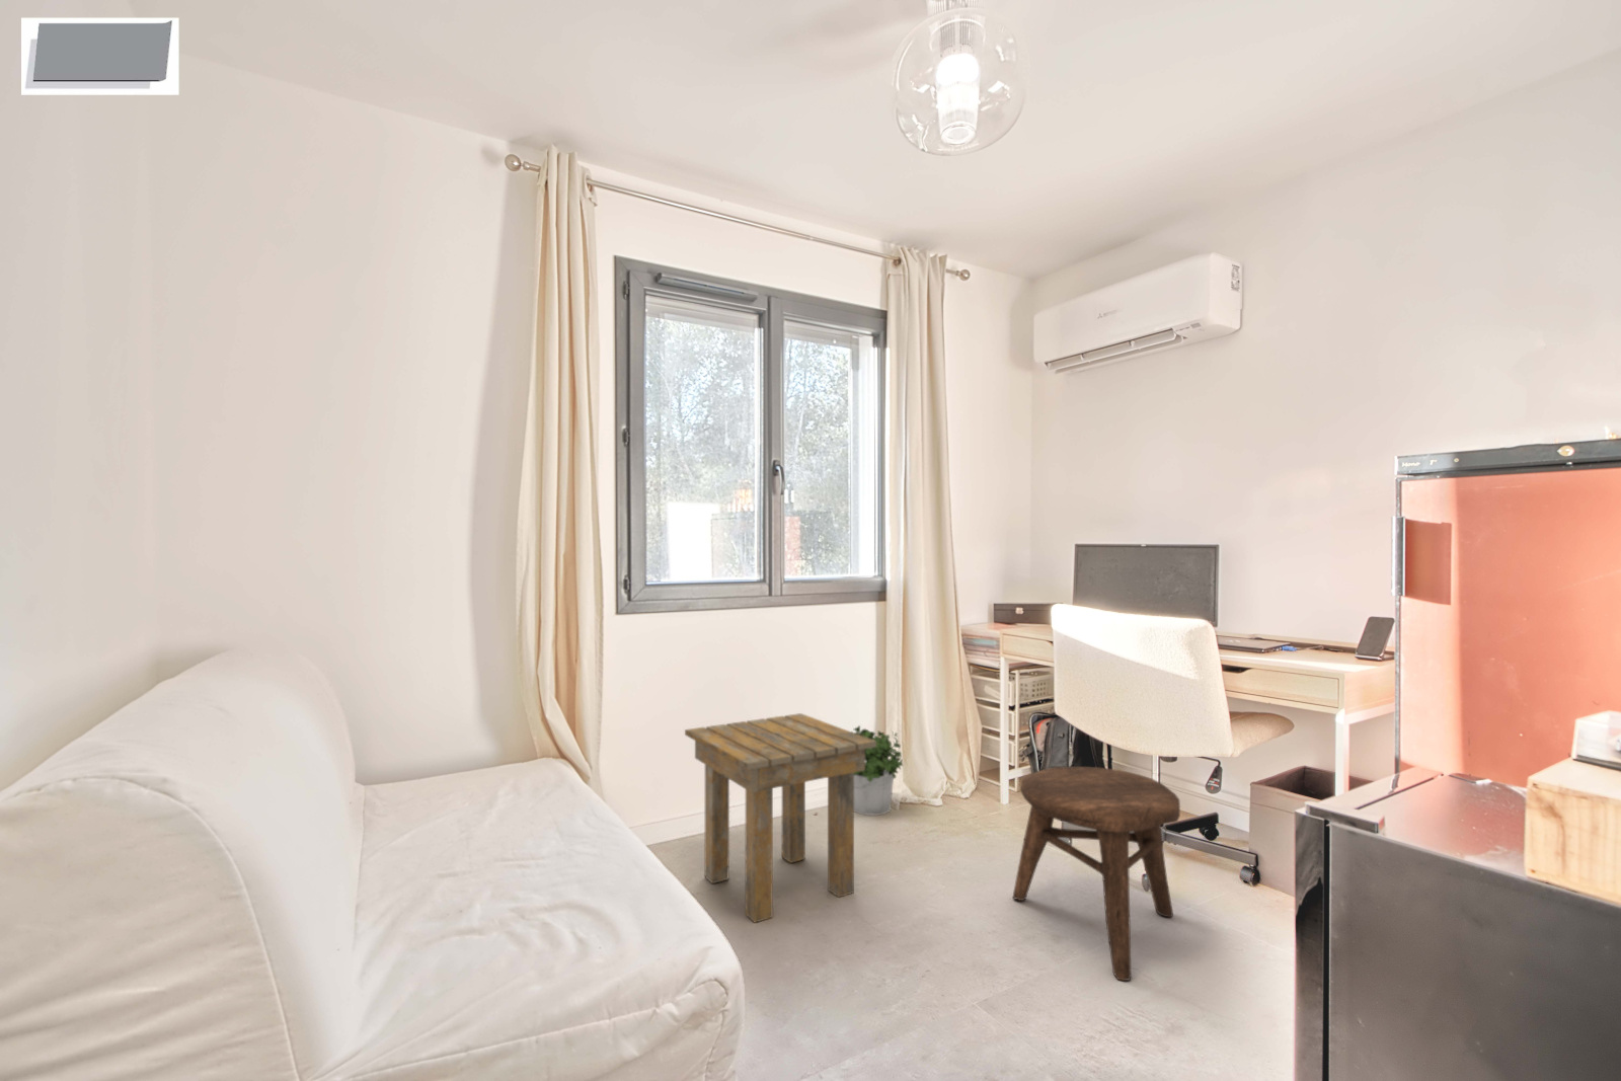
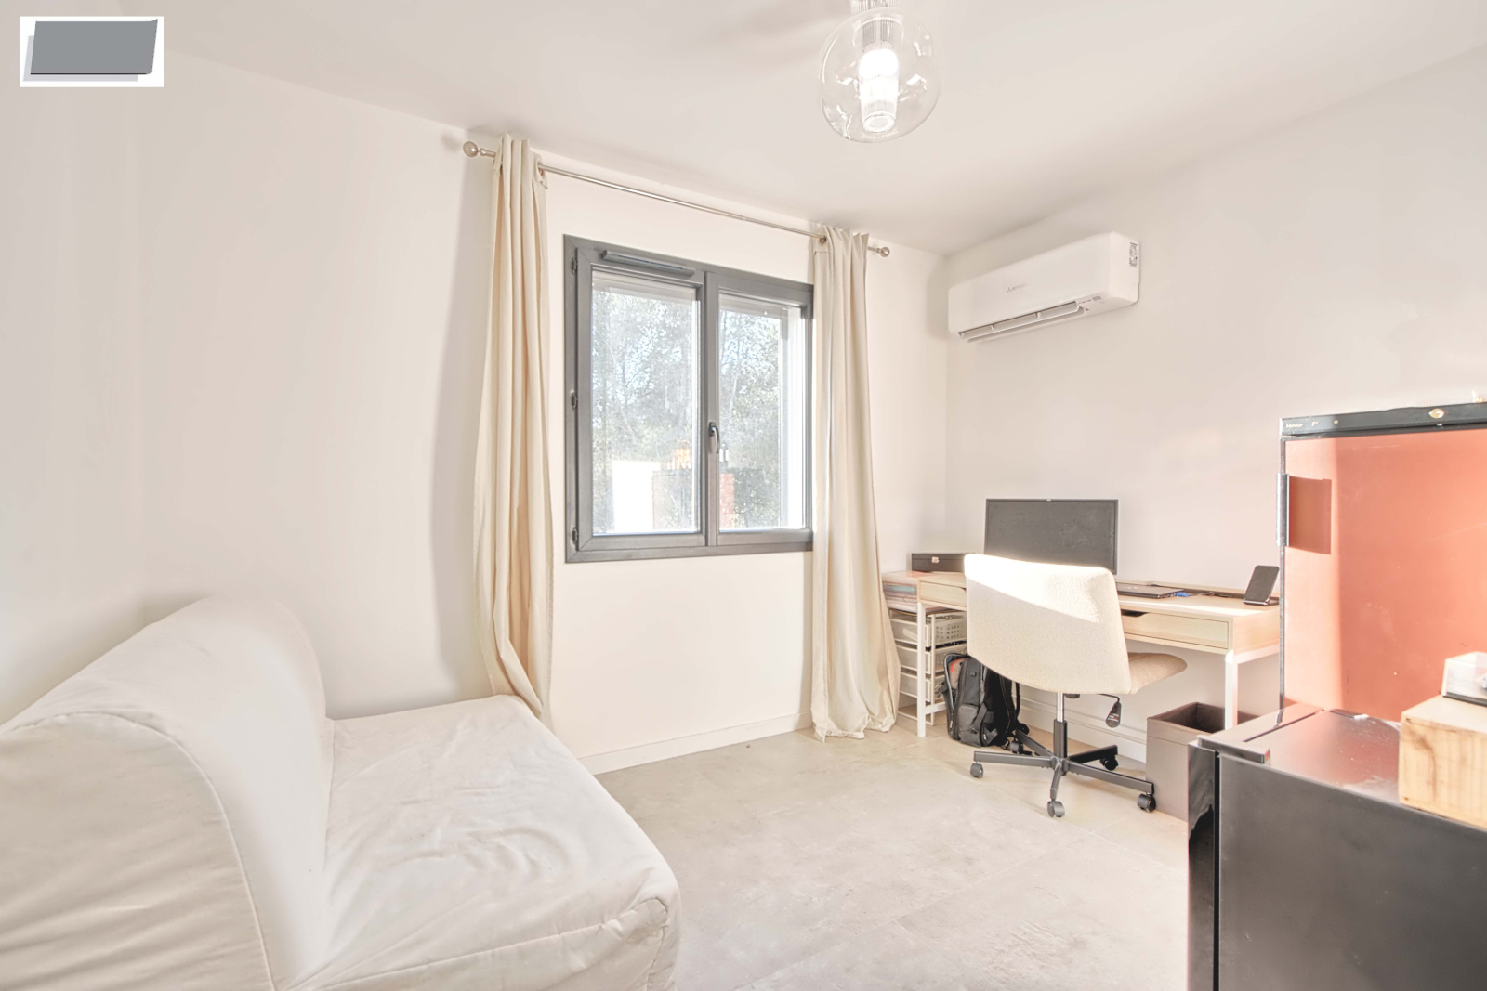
- stool [1012,766,1181,982]
- side table [684,712,877,924]
- potted plant [852,724,903,817]
